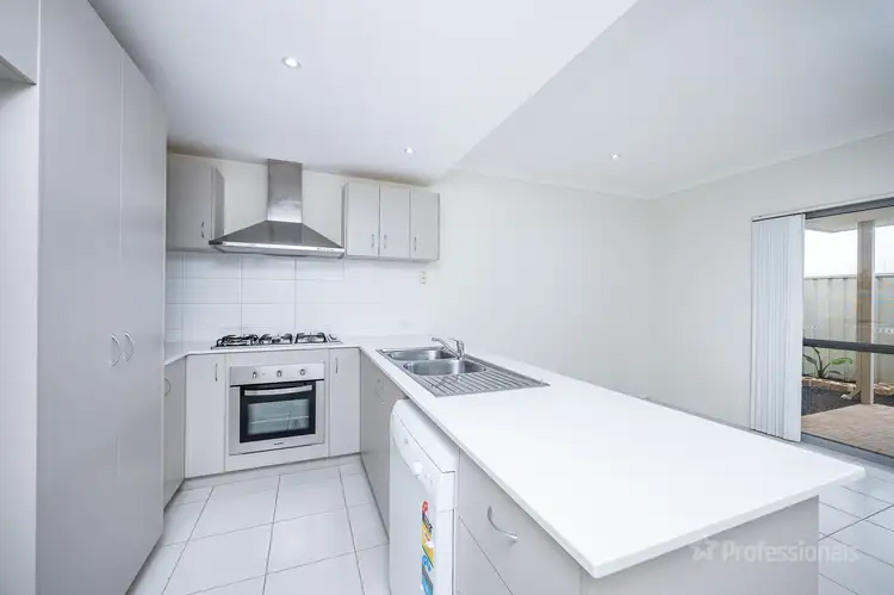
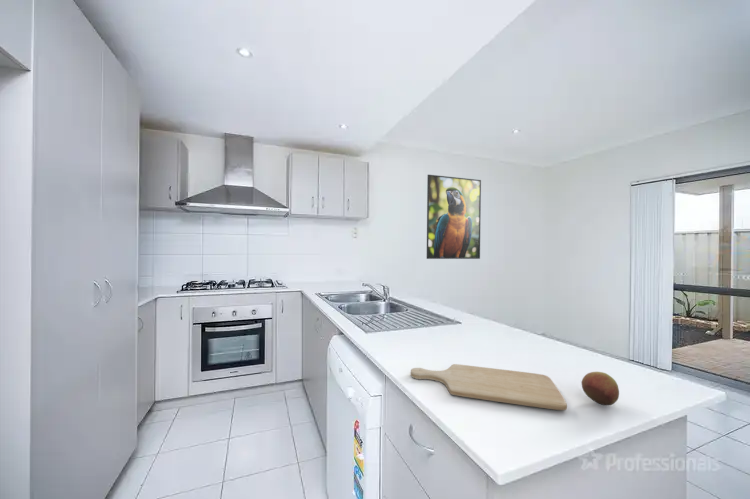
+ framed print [426,174,482,260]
+ chopping board [410,363,568,411]
+ apple [581,371,620,406]
